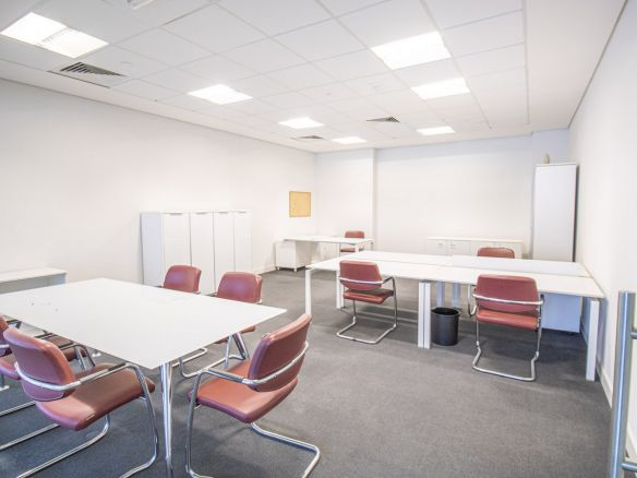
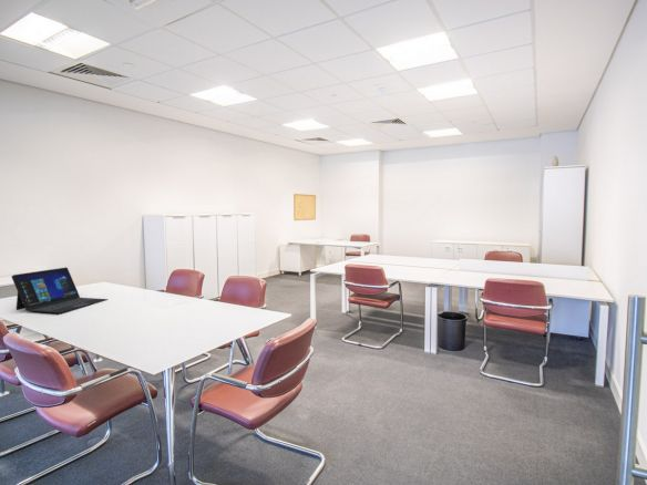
+ laptop [11,267,109,314]
